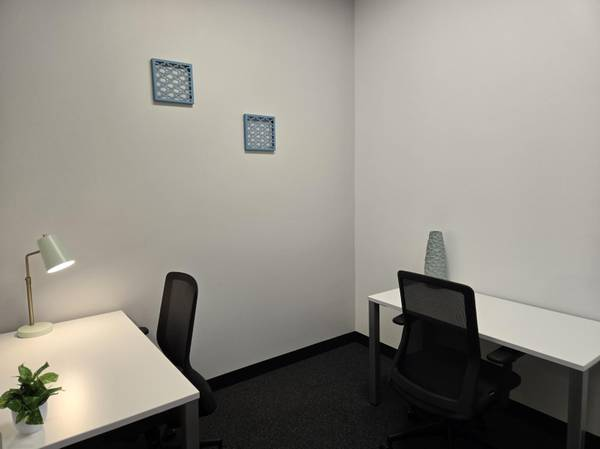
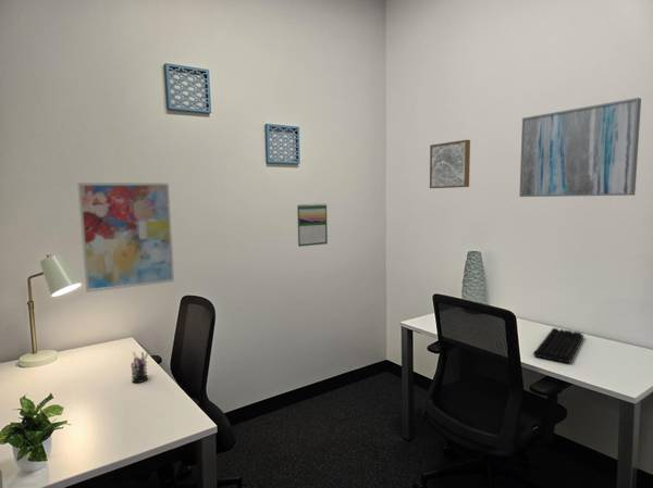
+ wall art [429,139,471,189]
+ calendar [296,202,329,248]
+ wall art [518,97,642,198]
+ keyboard [532,327,584,364]
+ wall art [76,182,175,293]
+ pen holder [130,351,149,384]
